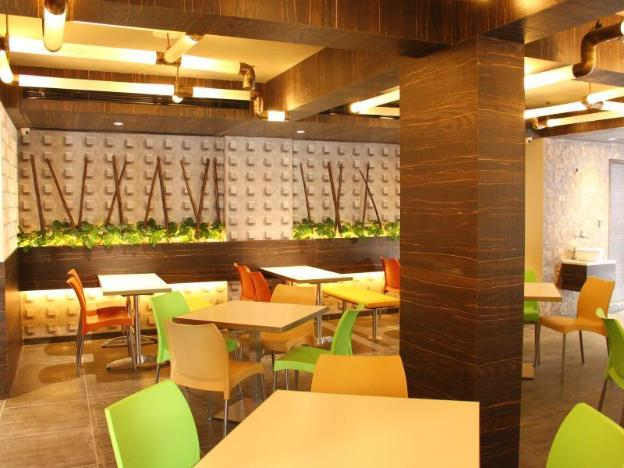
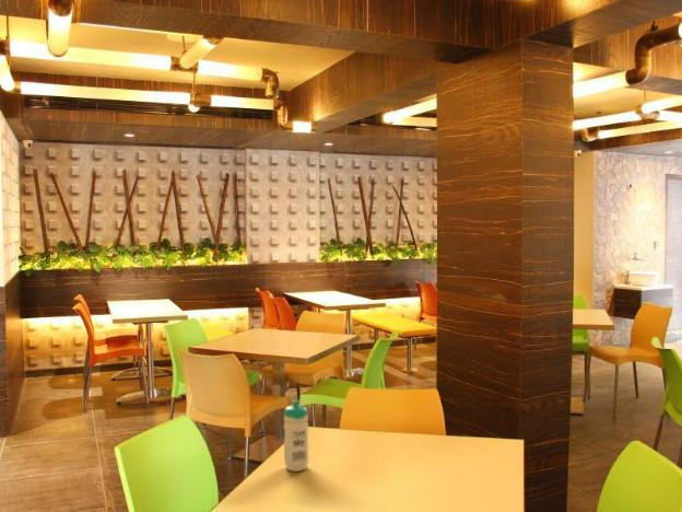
+ water bottle [283,398,309,473]
